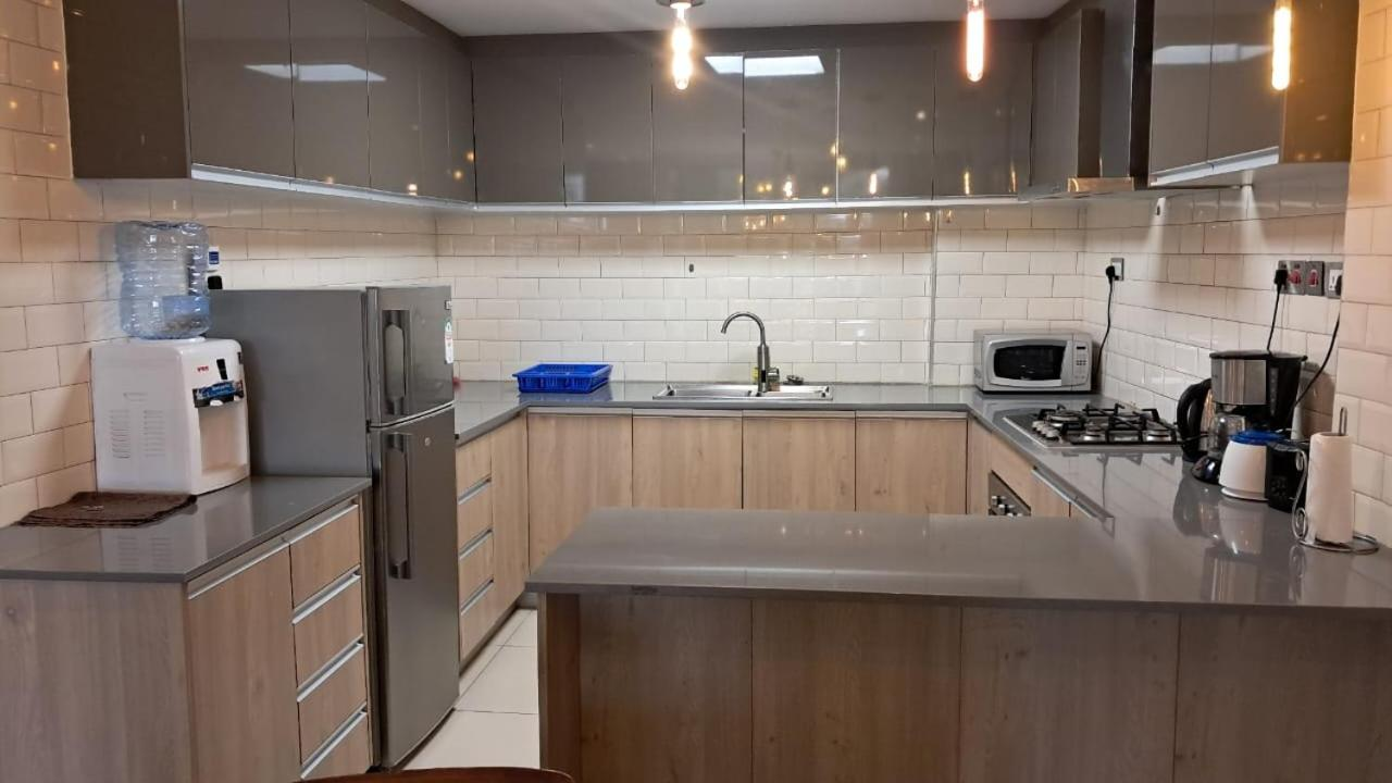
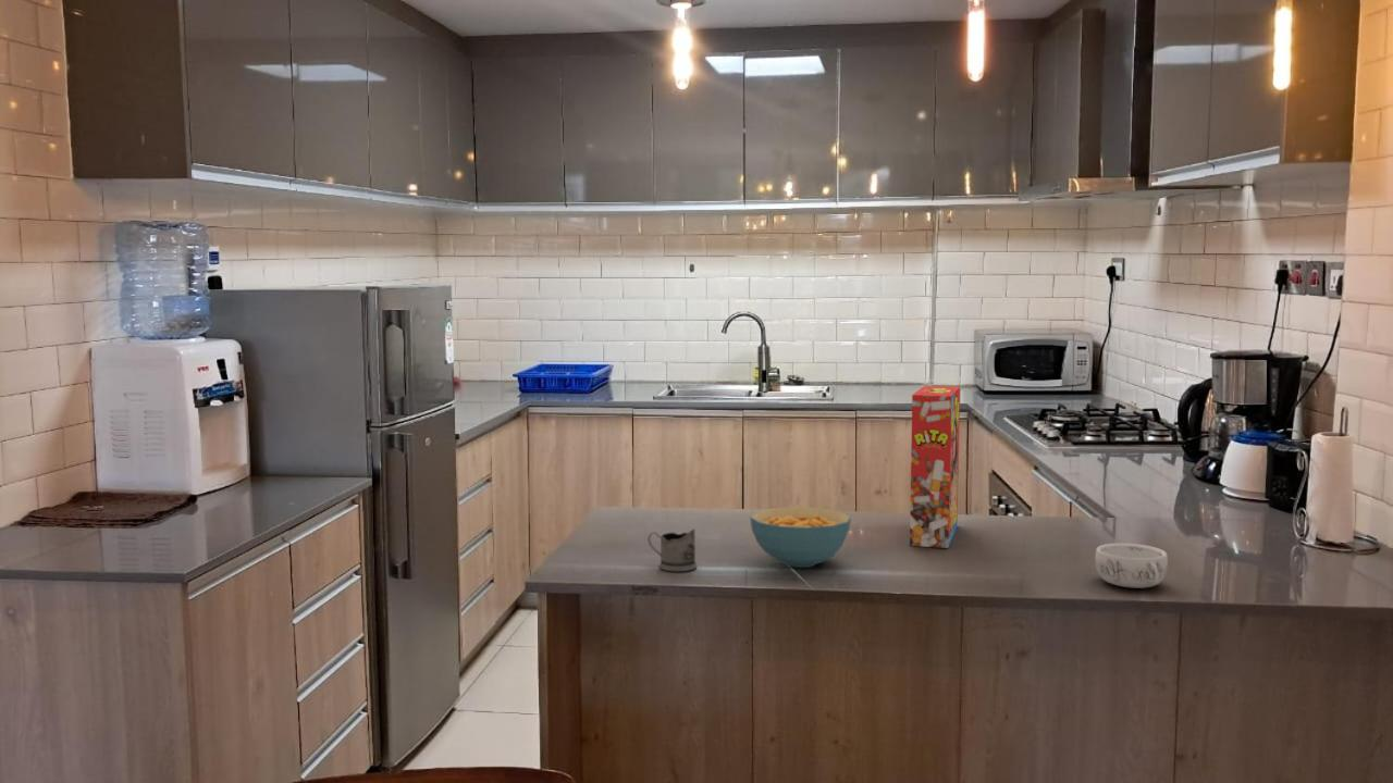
+ cereal bowl [749,506,852,569]
+ tea glass holder [648,527,698,572]
+ cereal box [909,385,961,549]
+ decorative bowl [1094,543,1169,589]
